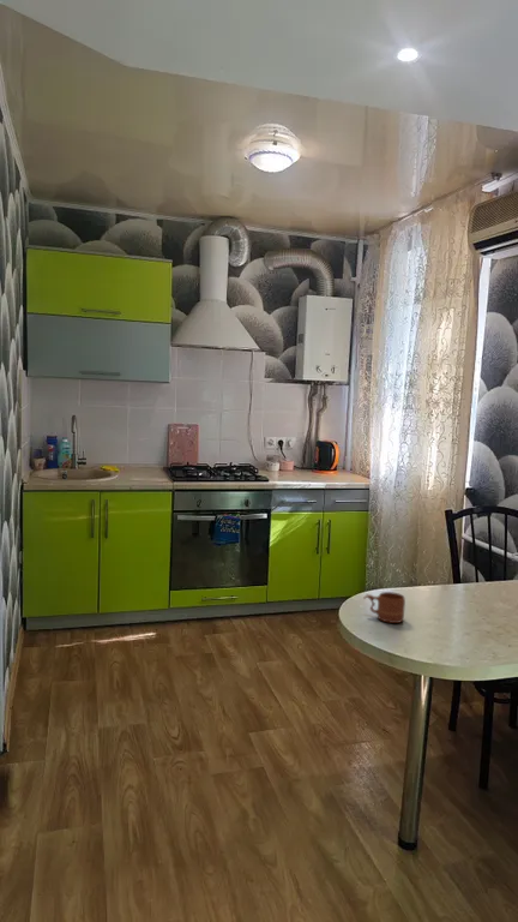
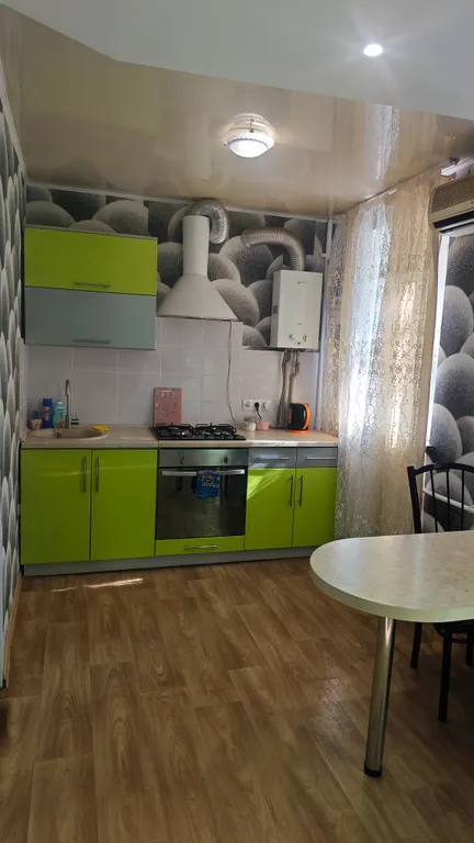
- mug [362,591,406,624]
